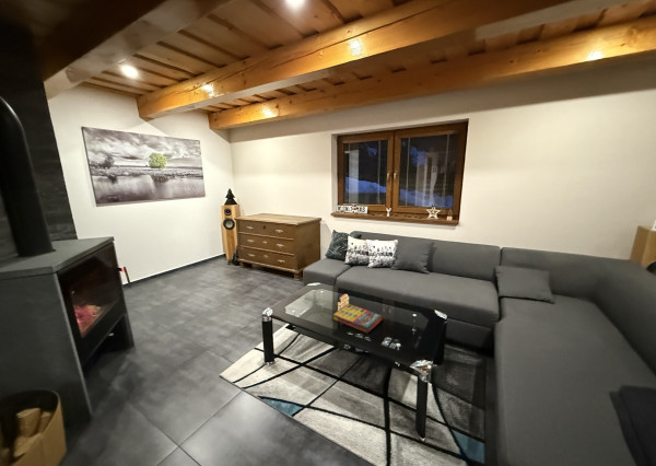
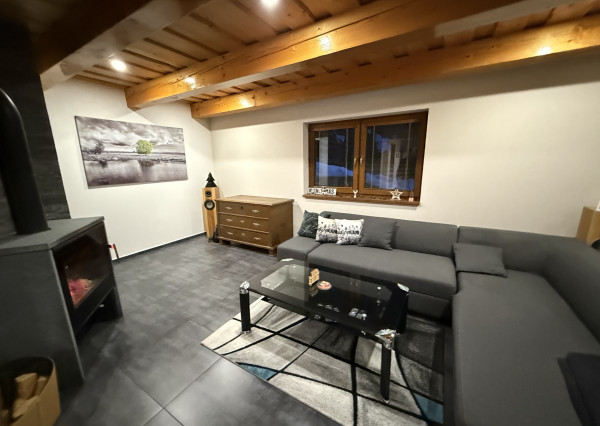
- game compilation box [331,303,384,334]
